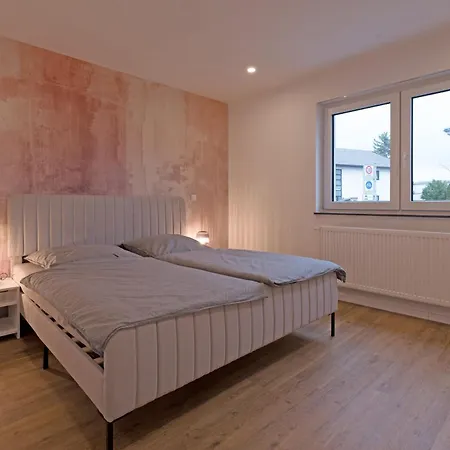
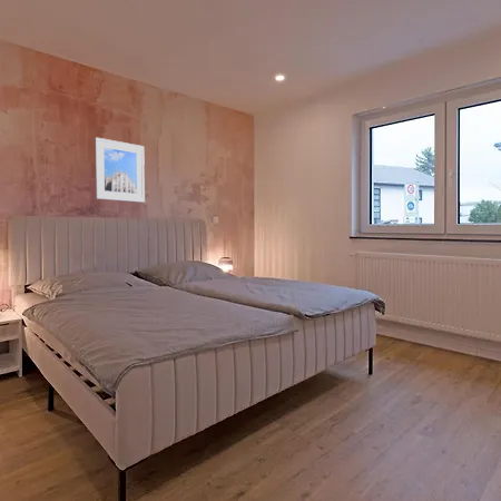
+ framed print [94,136,146,204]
